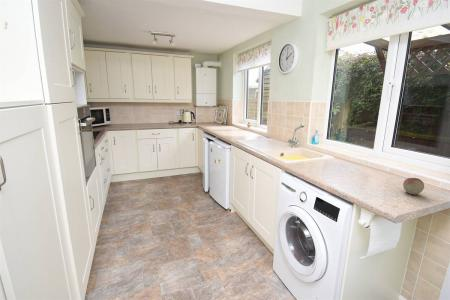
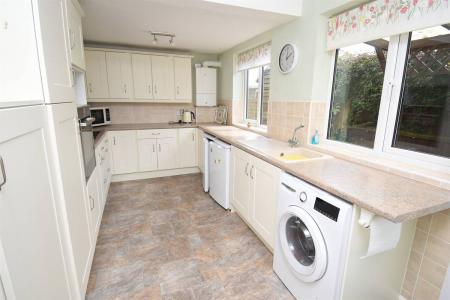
- fruit [402,177,425,196]
